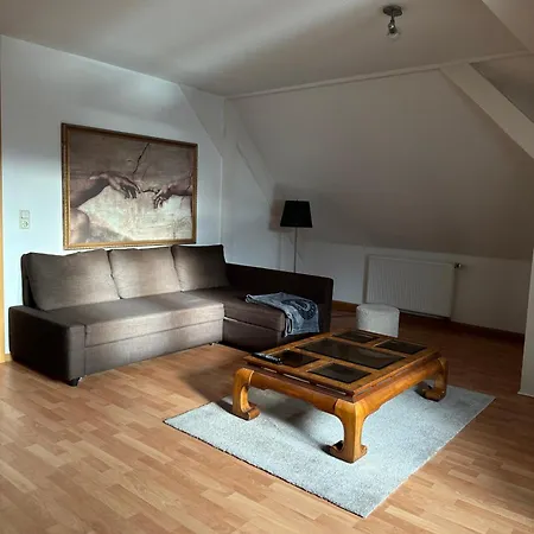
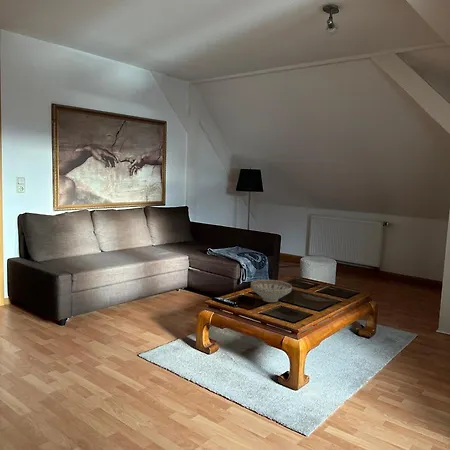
+ decorative bowl [250,279,293,303]
